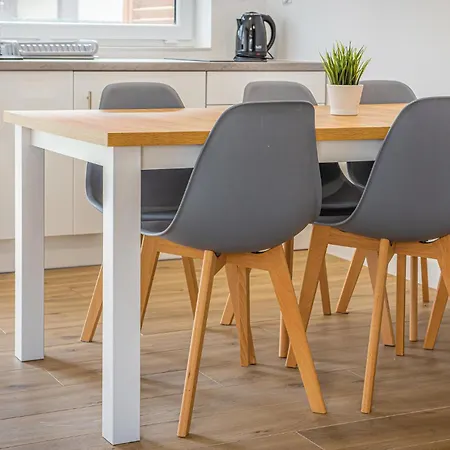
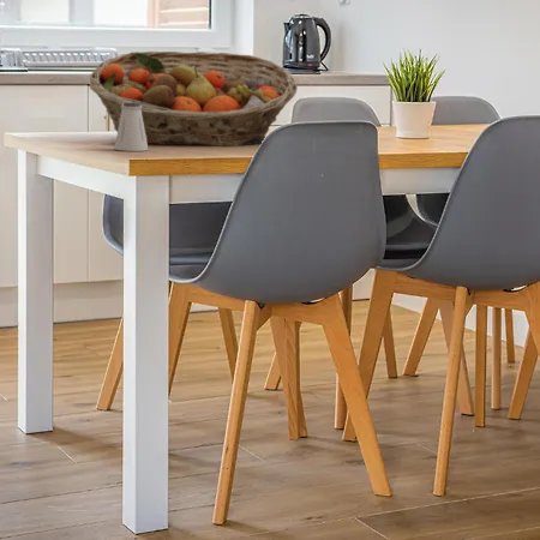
+ fruit basket [88,50,299,148]
+ saltshaker [114,102,149,152]
